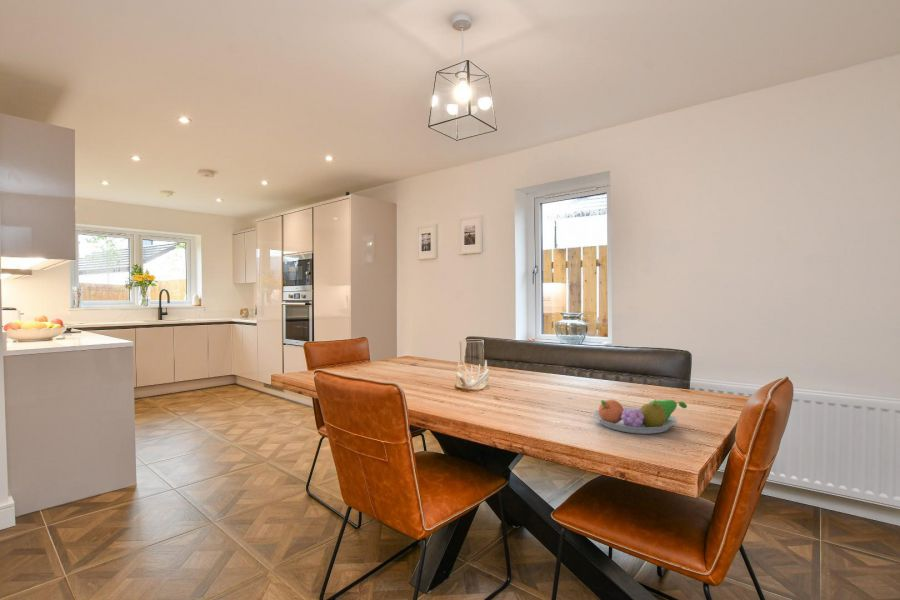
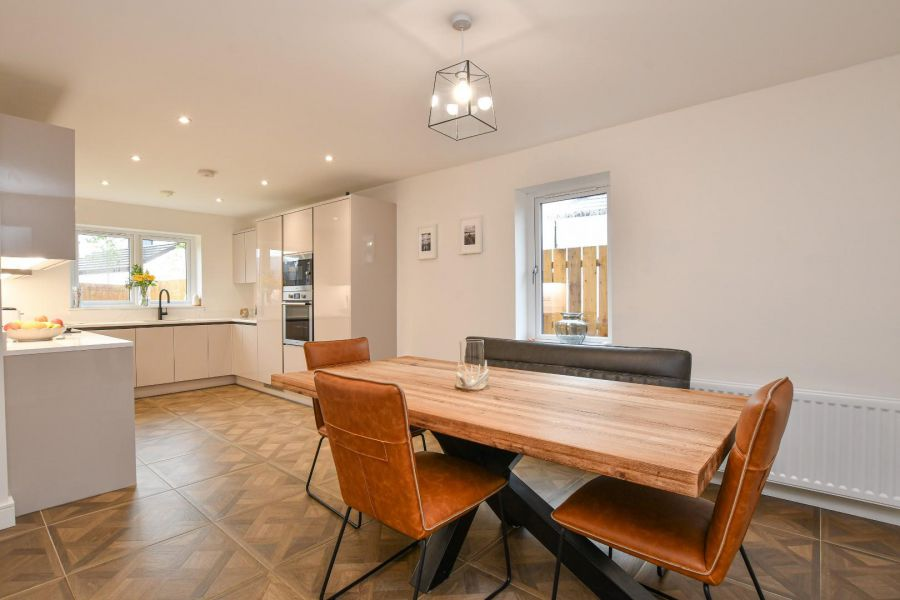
- fruit bowl [592,398,688,435]
